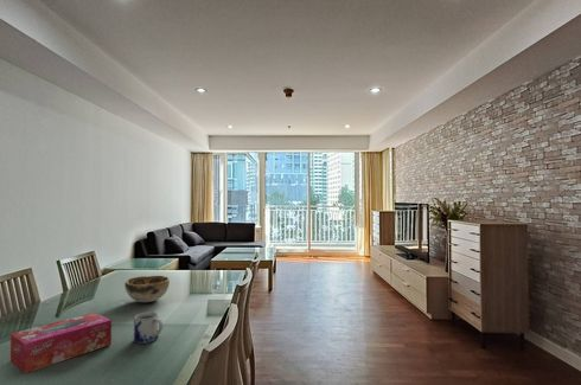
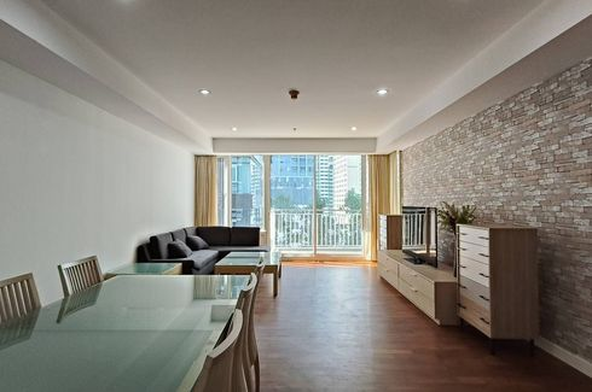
- mug [133,310,164,345]
- tissue box [9,312,113,374]
- decorative bowl [123,275,171,303]
